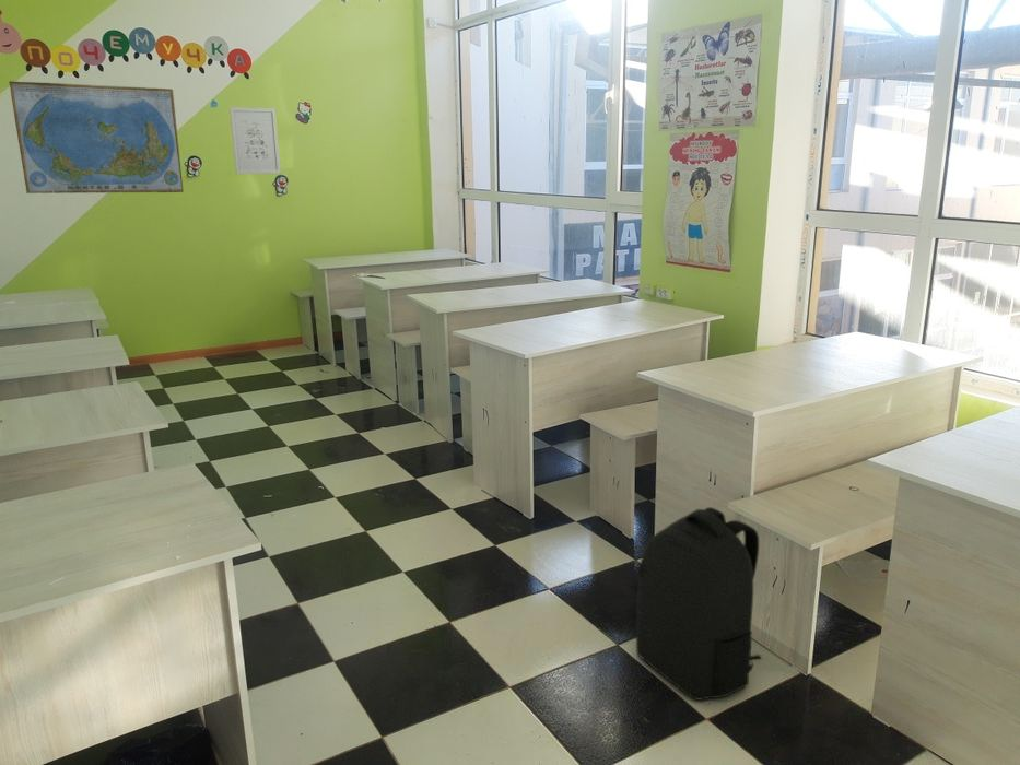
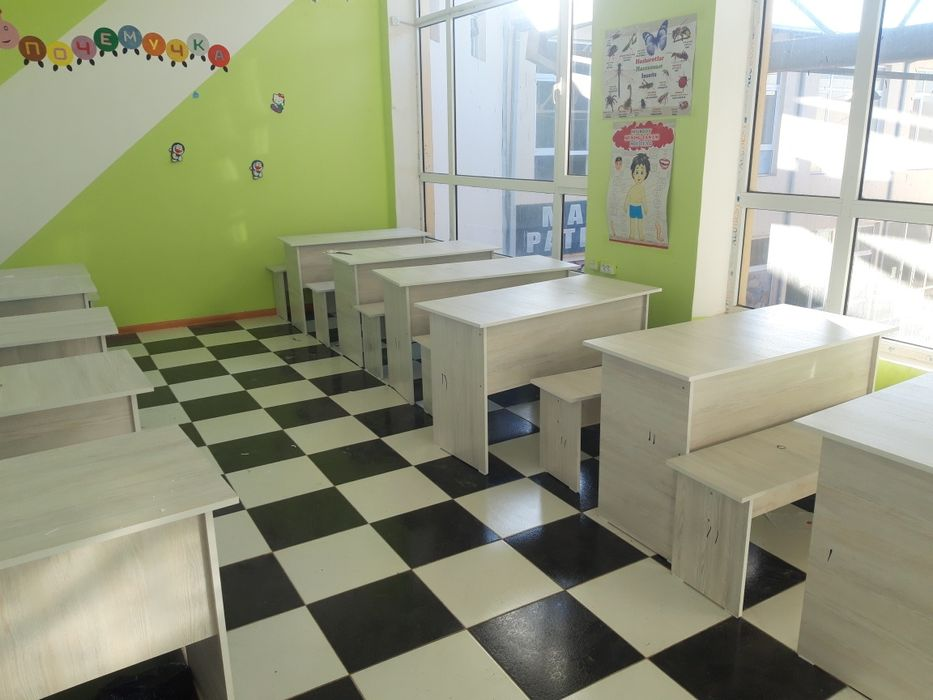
- wall art [228,106,282,175]
- world map [8,80,185,195]
- backpack [635,506,763,702]
